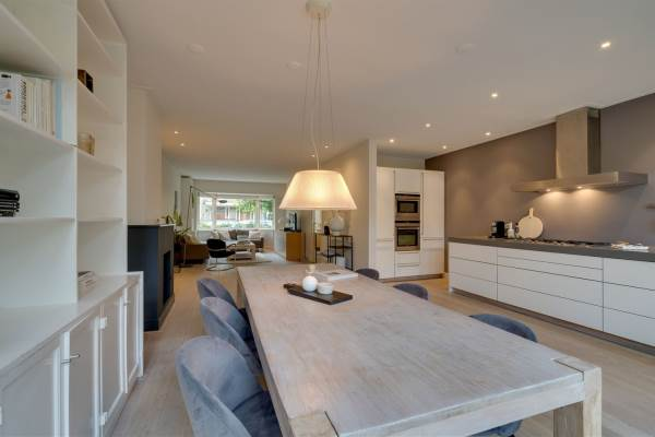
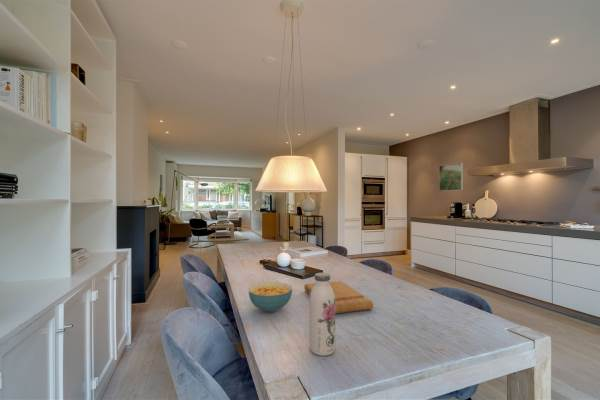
+ cutting board [304,280,374,315]
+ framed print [438,162,464,192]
+ cereal bowl [248,281,293,313]
+ water bottle [309,272,336,357]
